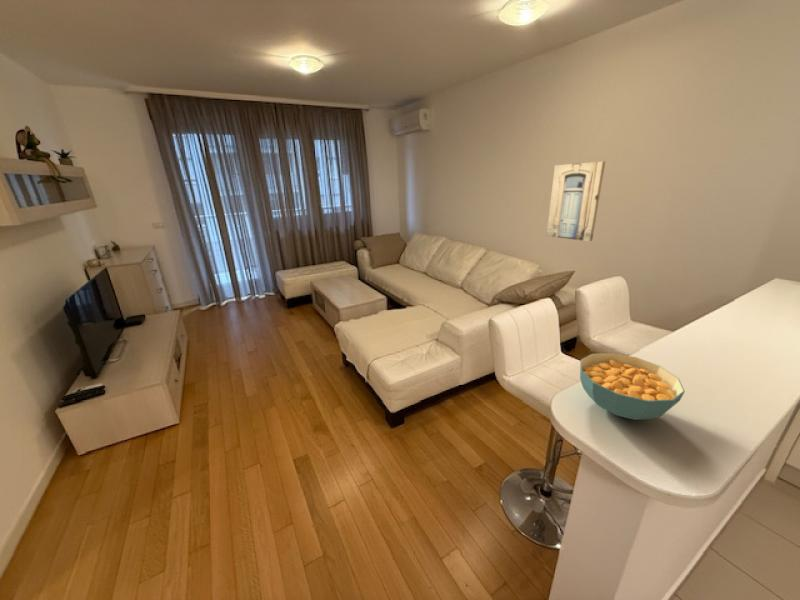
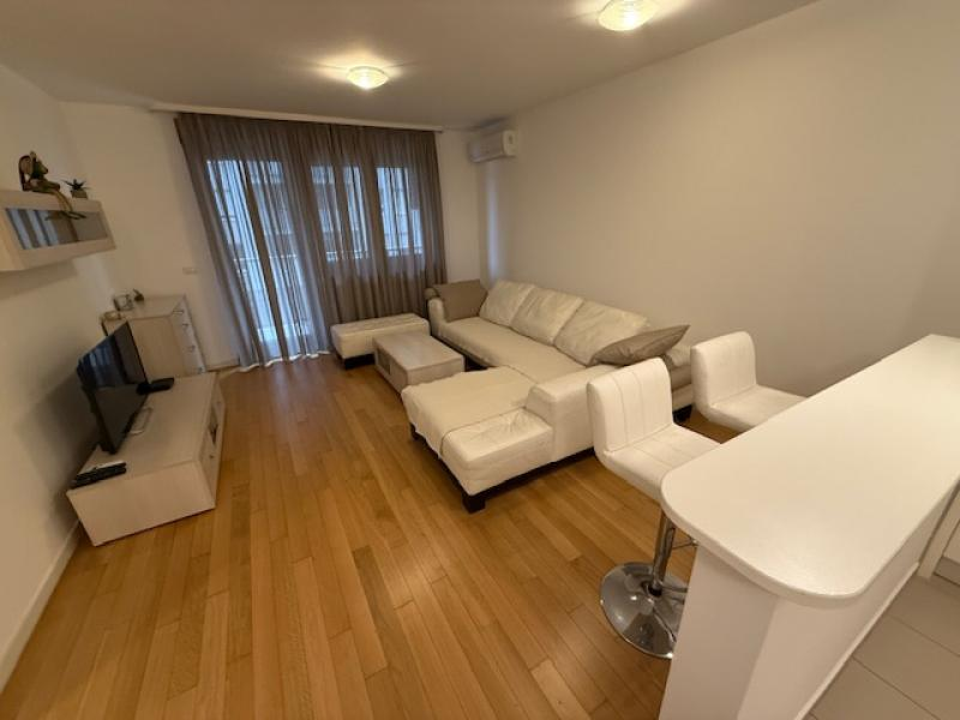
- cereal bowl [579,352,686,421]
- wall art [546,160,606,242]
